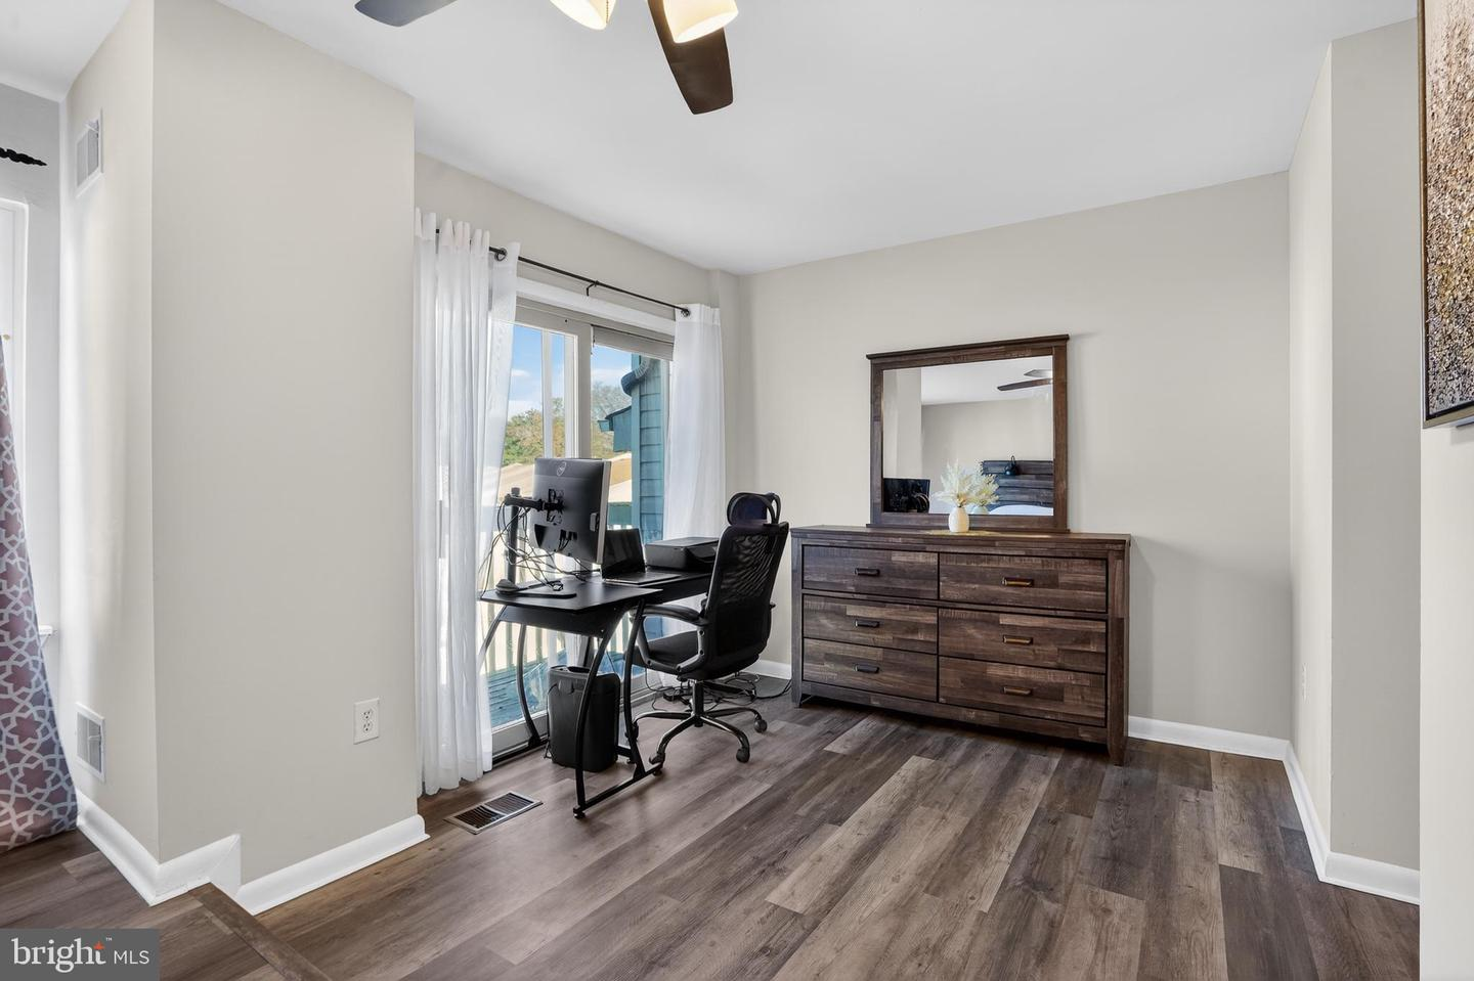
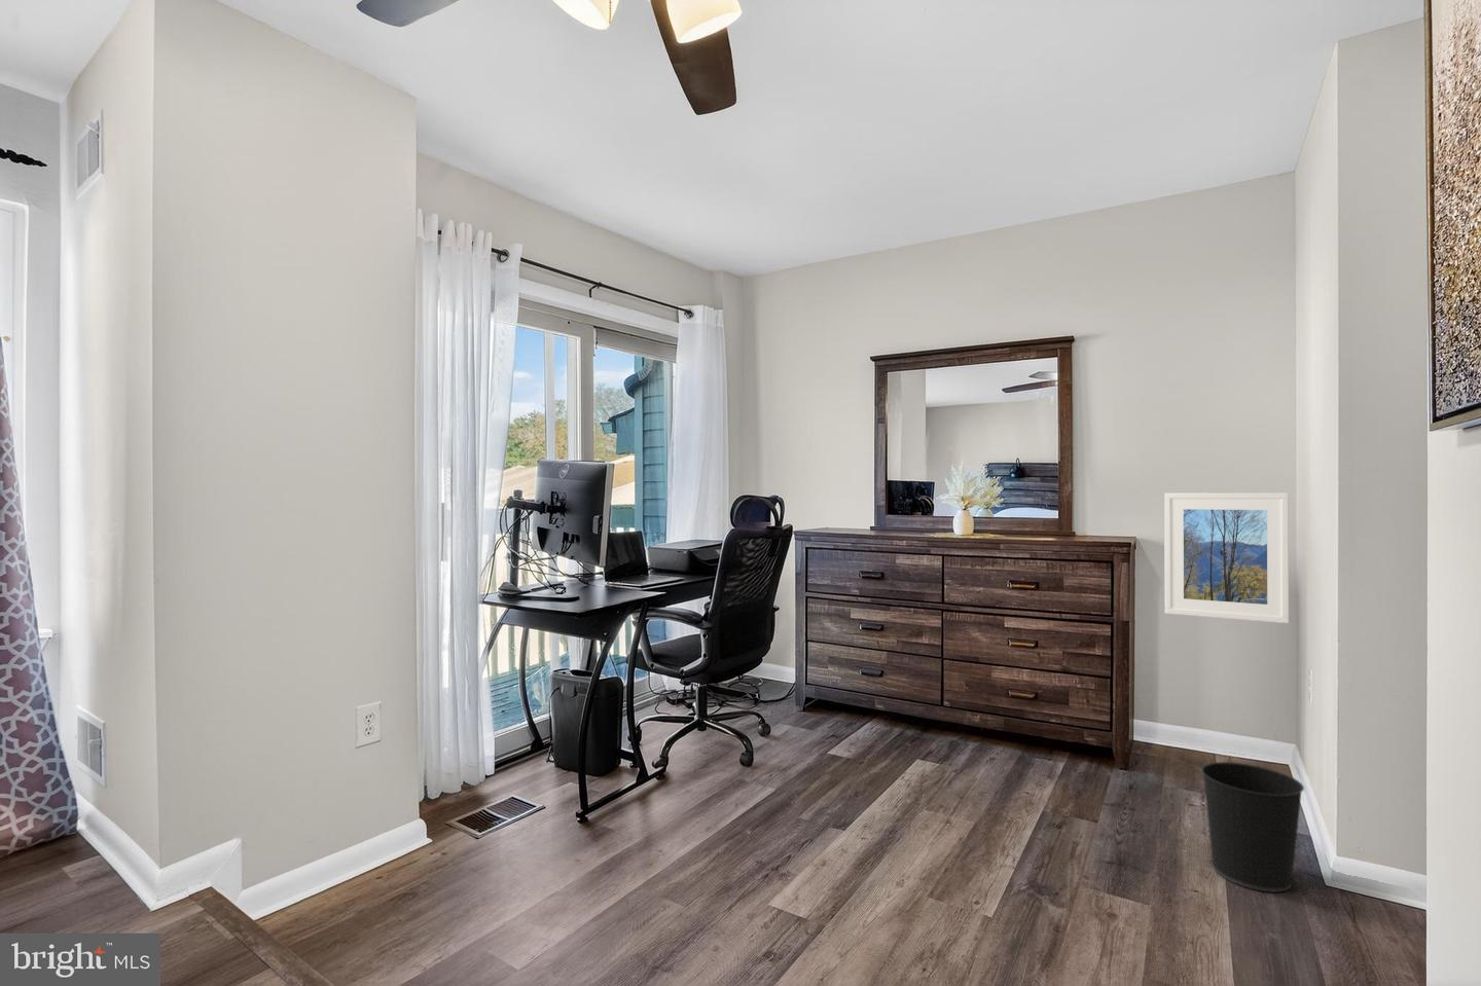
+ wastebasket [1200,760,1305,894]
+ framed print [1163,492,1290,624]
